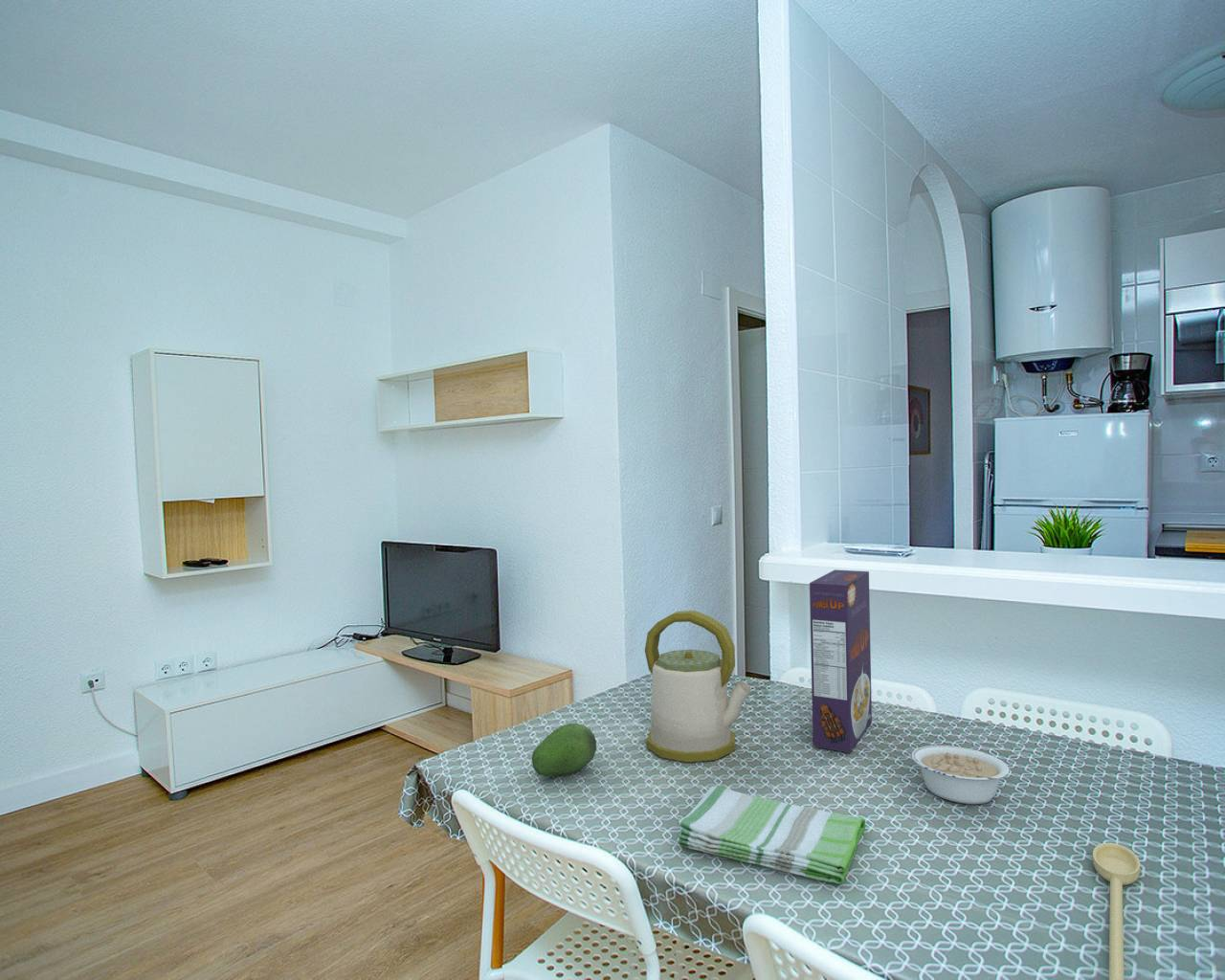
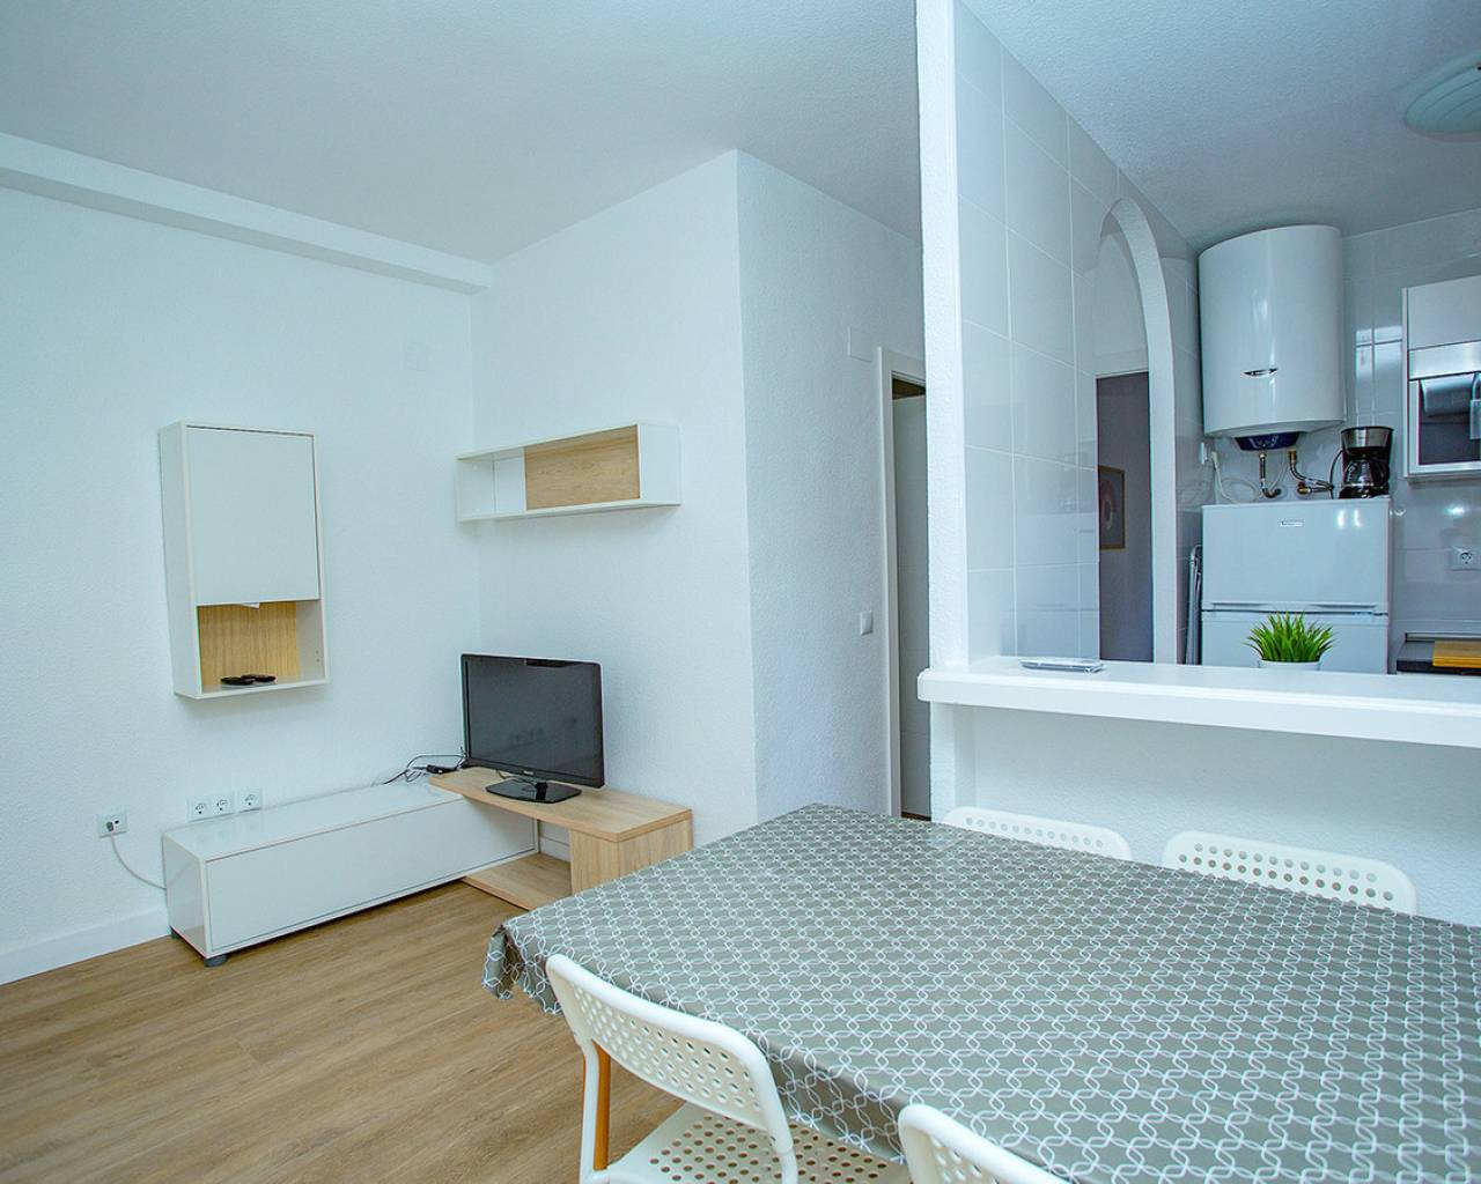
- legume [910,745,1011,805]
- cereal box [809,568,873,753]
- spoon [1092,842,1141,980]
- dish towel [676,784,866,885]
- kettle [644,610,751,763]
- fruit [531,723,597,777]
